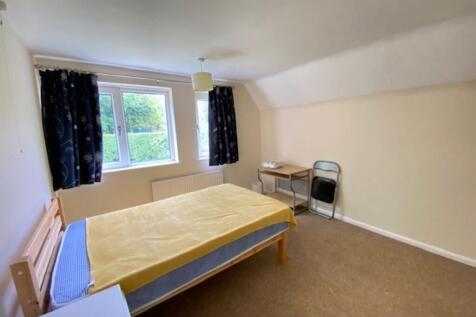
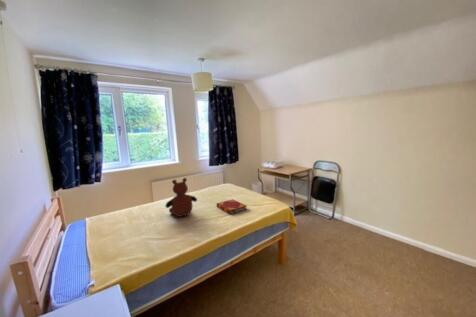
+ teddy bear [165,177,198,218]
+ hardback book [216,199,248,216]
